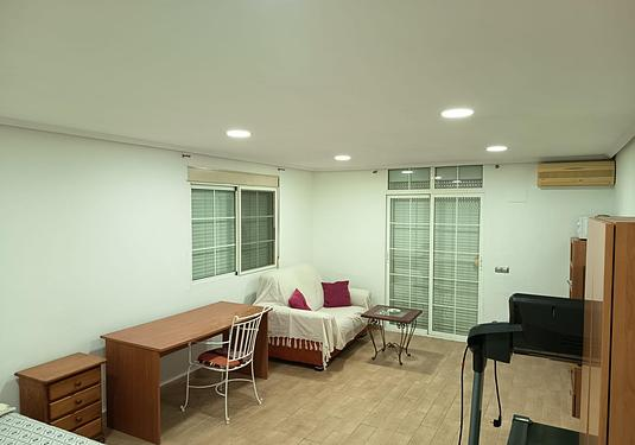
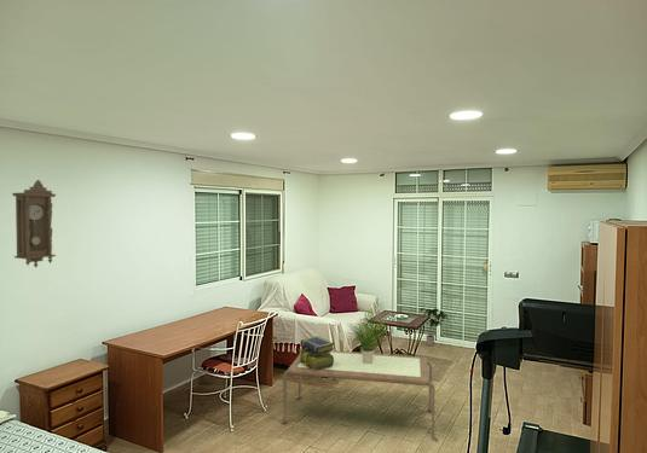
+ potted plant [347,308,391,364]
+ coffee table [278,349,439,442]
+ stack of books [297,335,335,371]
+ pendulum clock [11,179,57,268]
+ potted plant [420,307,449,347]
